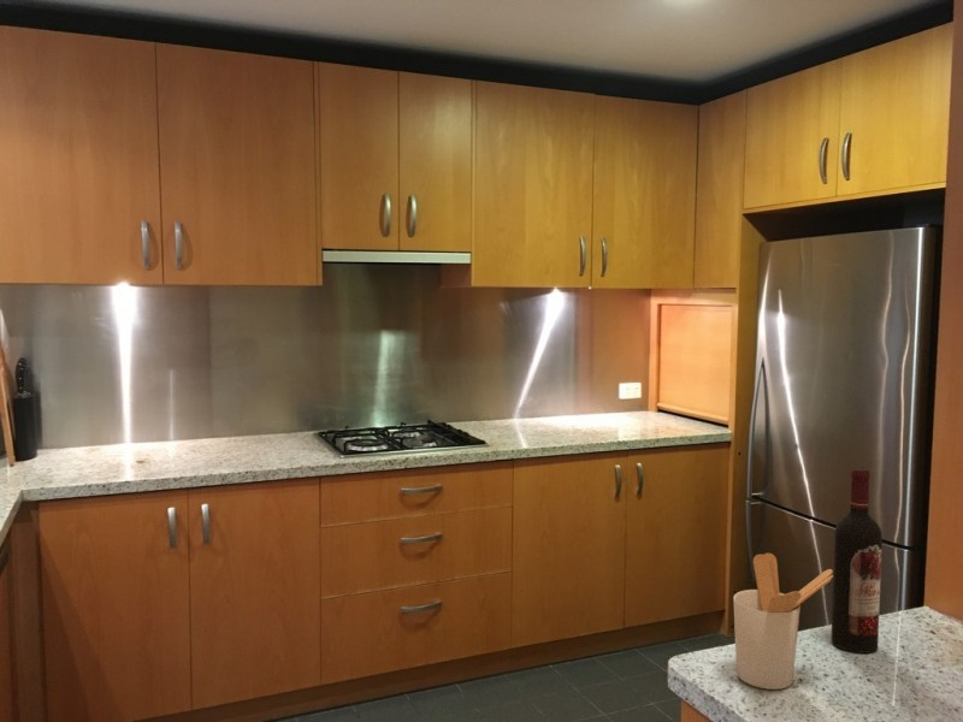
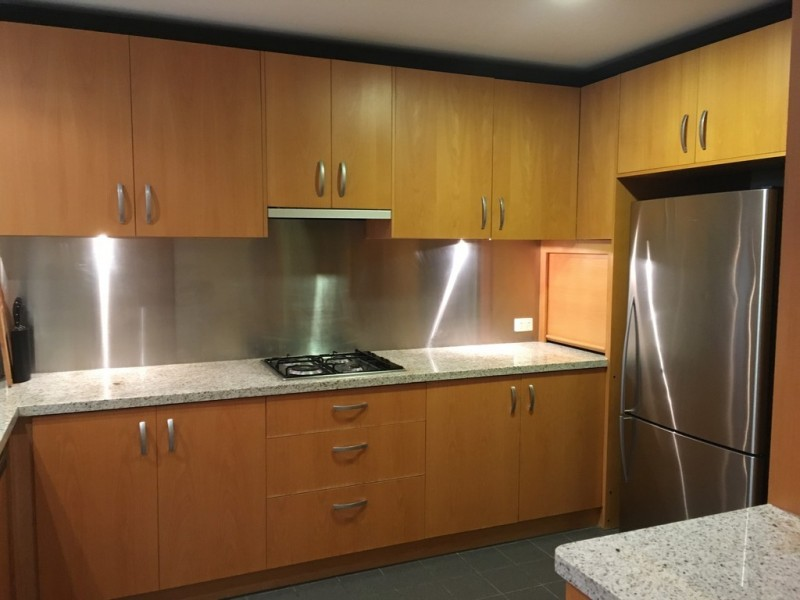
- utensil holder [732,552,833,691]
- wine bottle [829,467,884,655]
